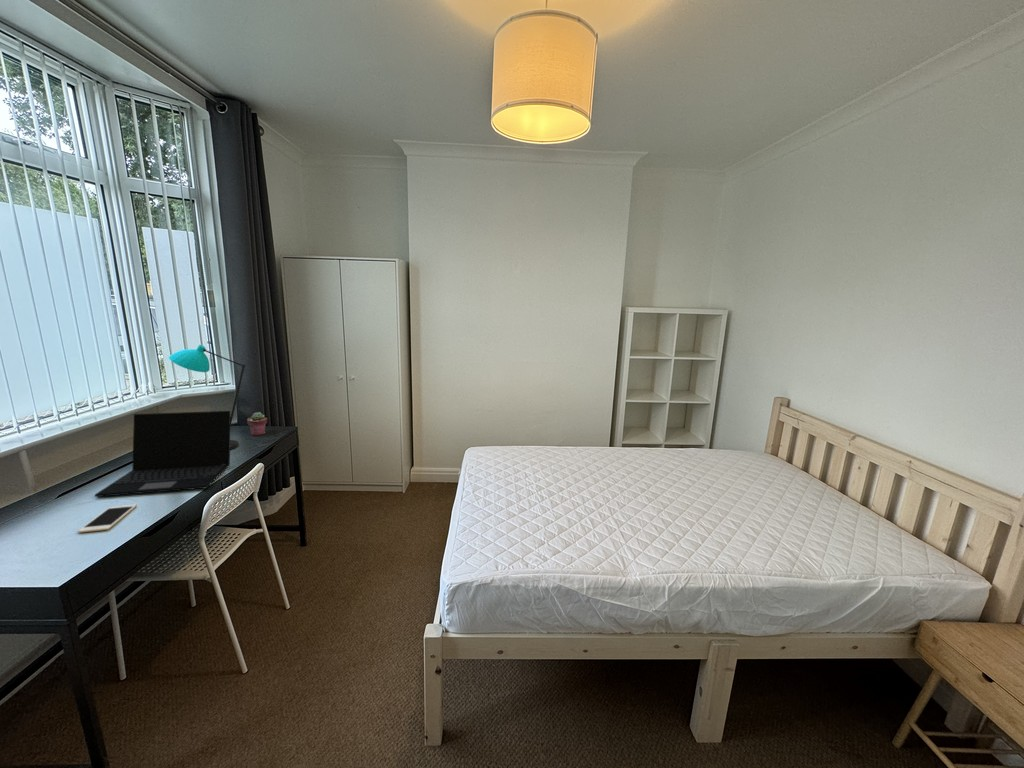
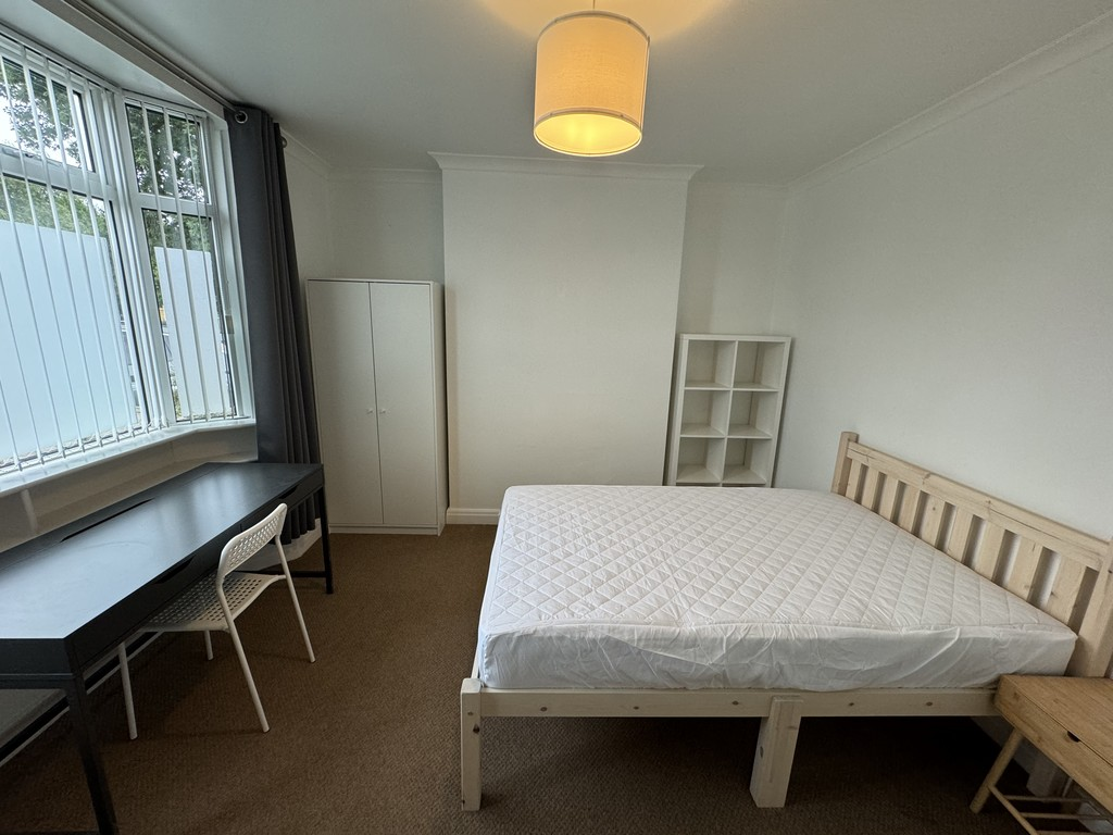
- cell phone [77,504,138,534]
- potted succulent [246,411,268,437]
- desk lamp [168,344,247,450]
- laptop [94,410,231,498]
